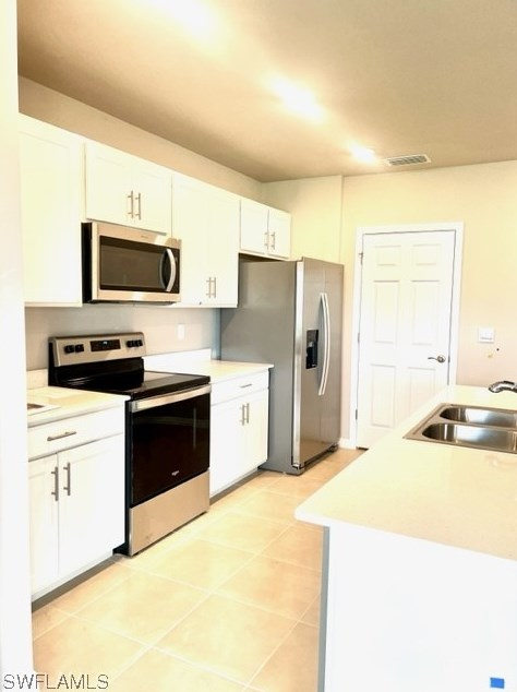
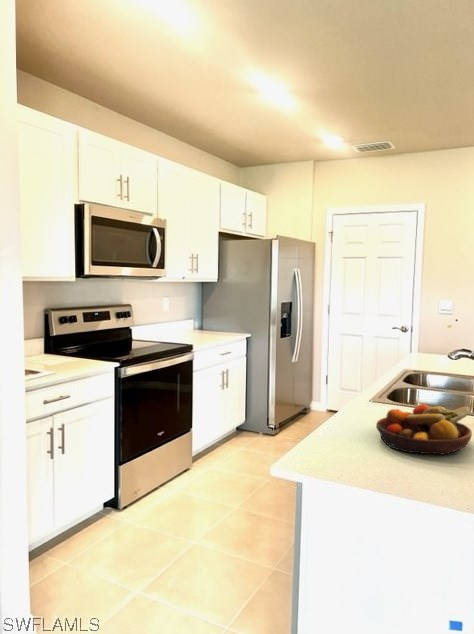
+ fruit bowl [375,403,473,456]
